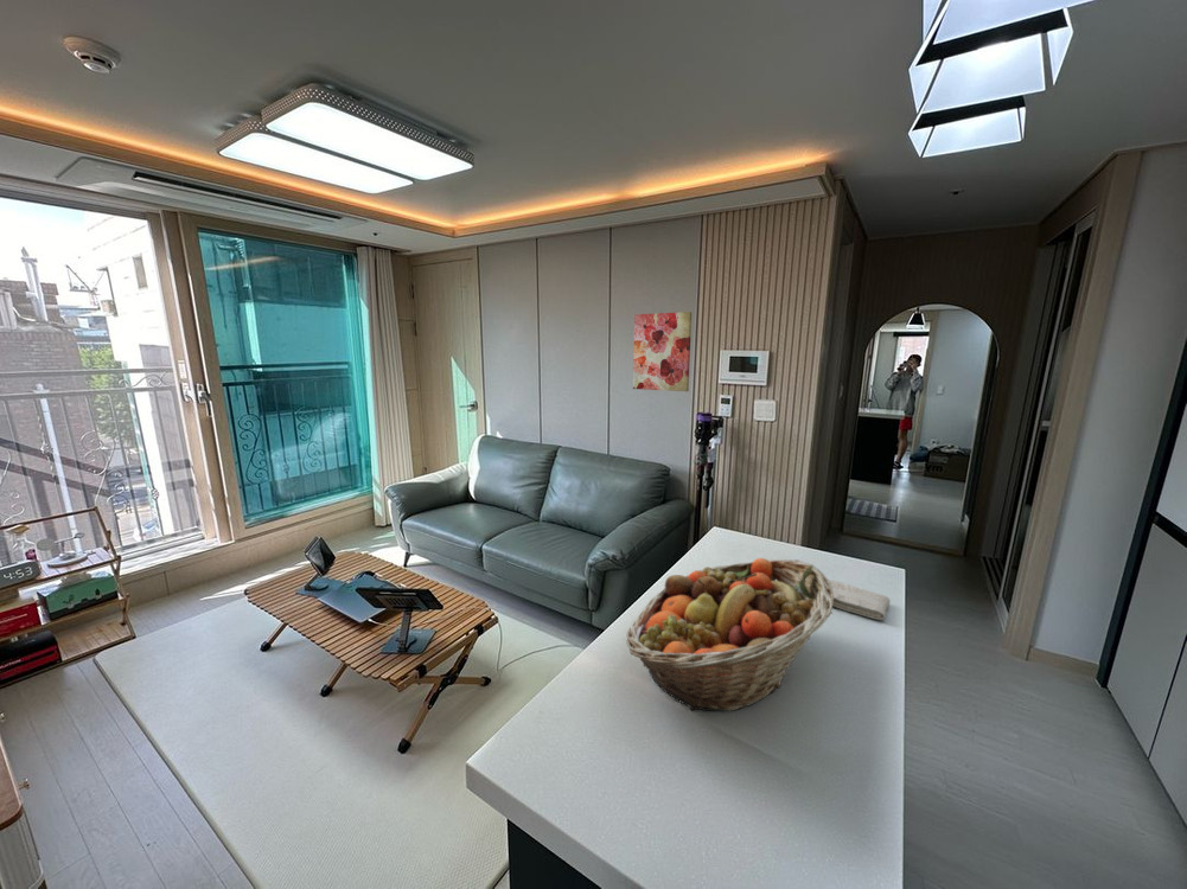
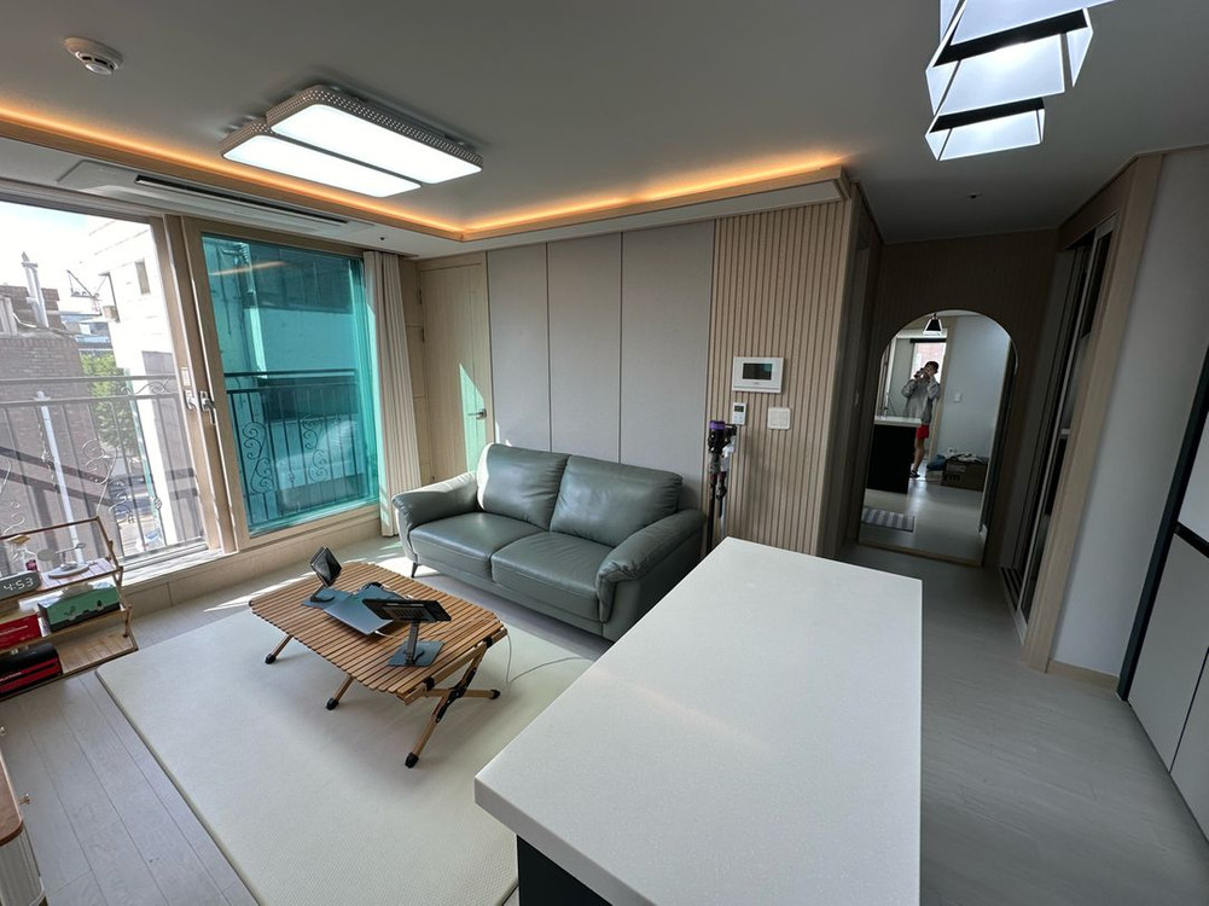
- wall art [632,311,693,392]
- washcloth [828,578,891,621]
- fruit basket [625,557,834,712]
